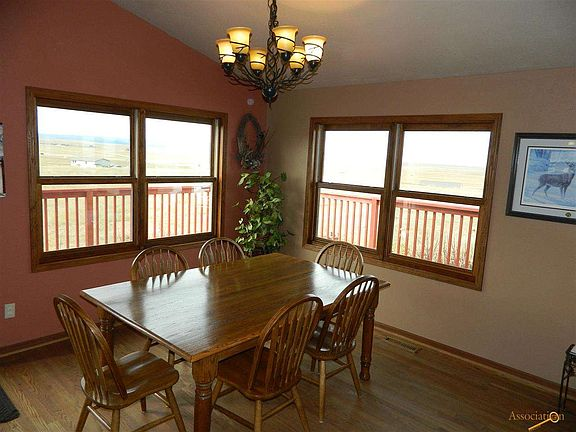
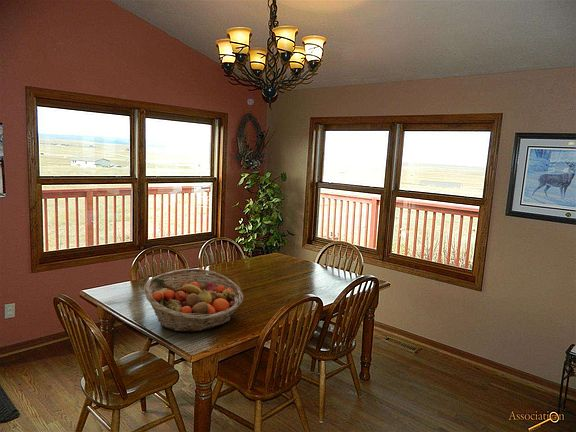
+ fruit basket [143,268,244,333]
